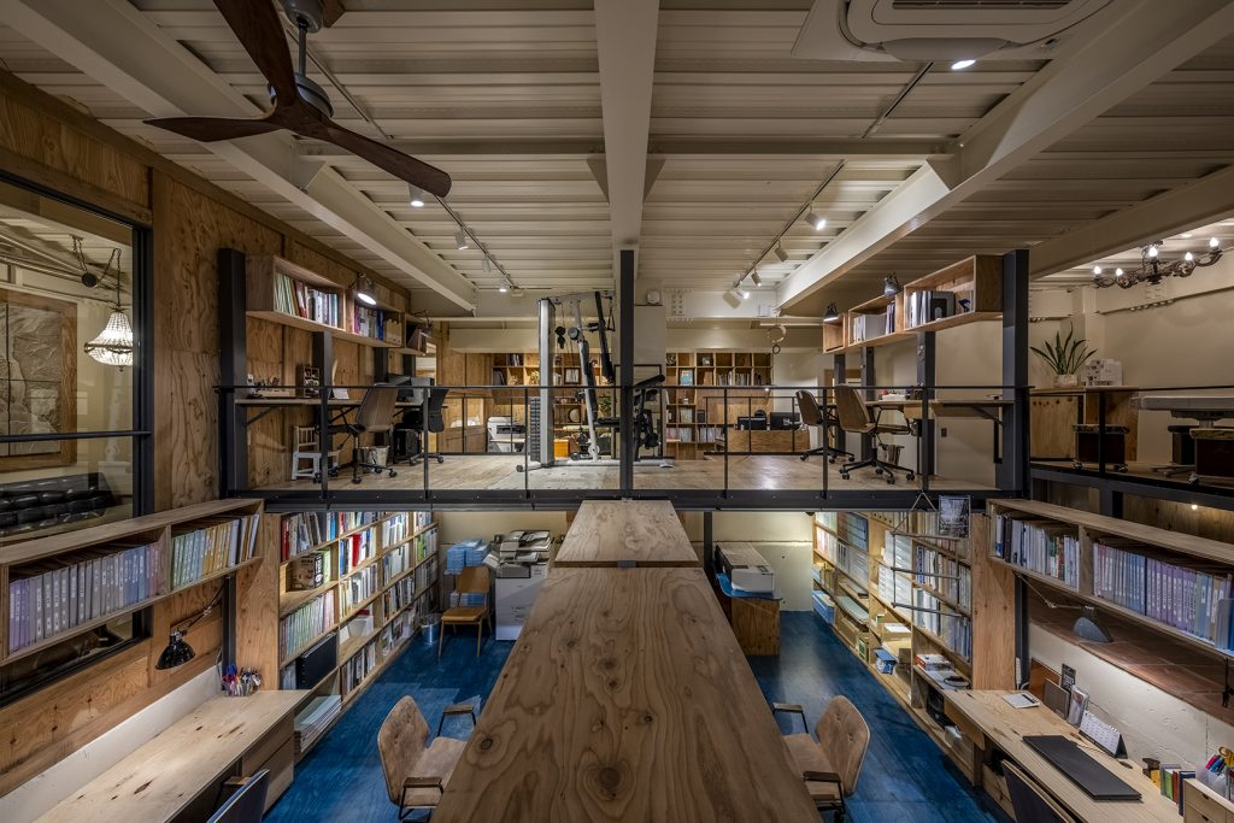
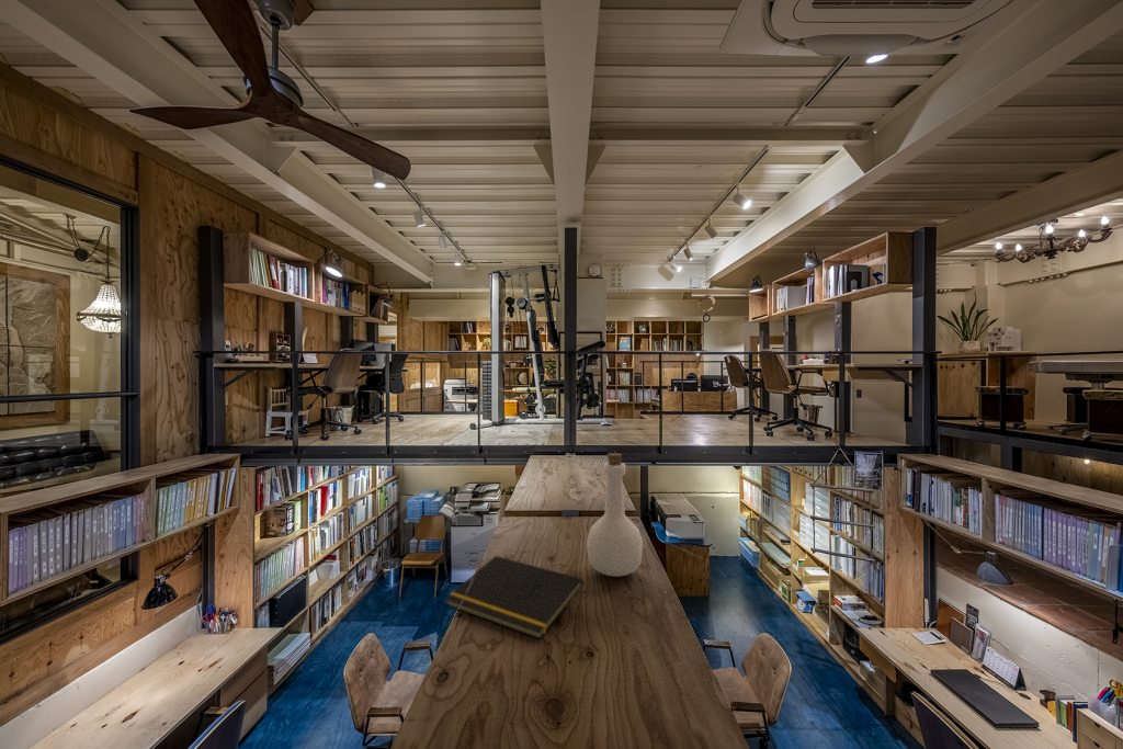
+ bottle [586,452,644,578]
+ notepad [444,555,585,640]
